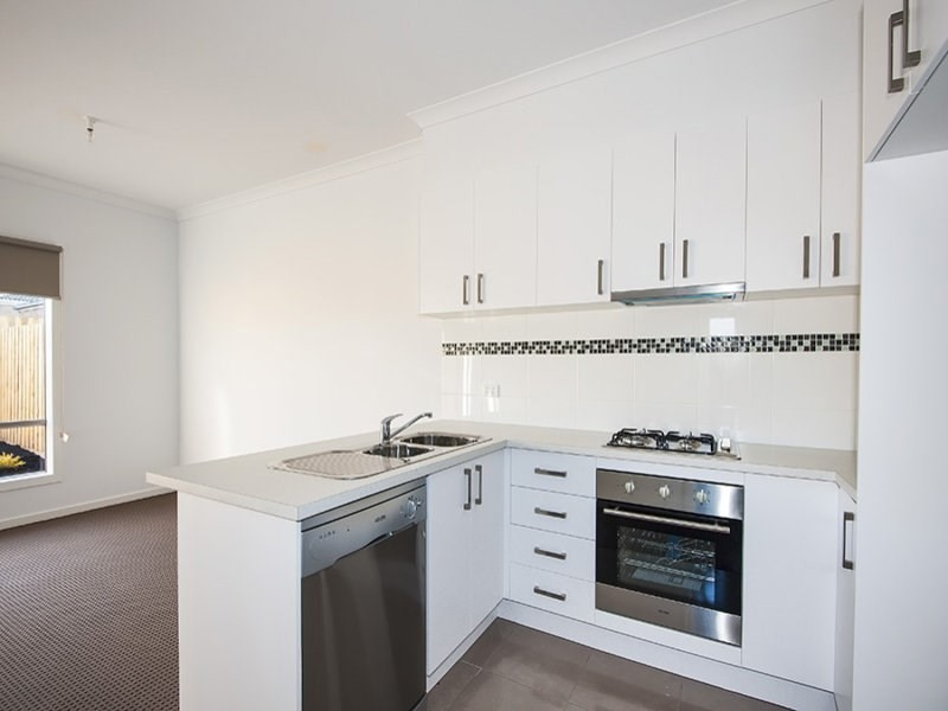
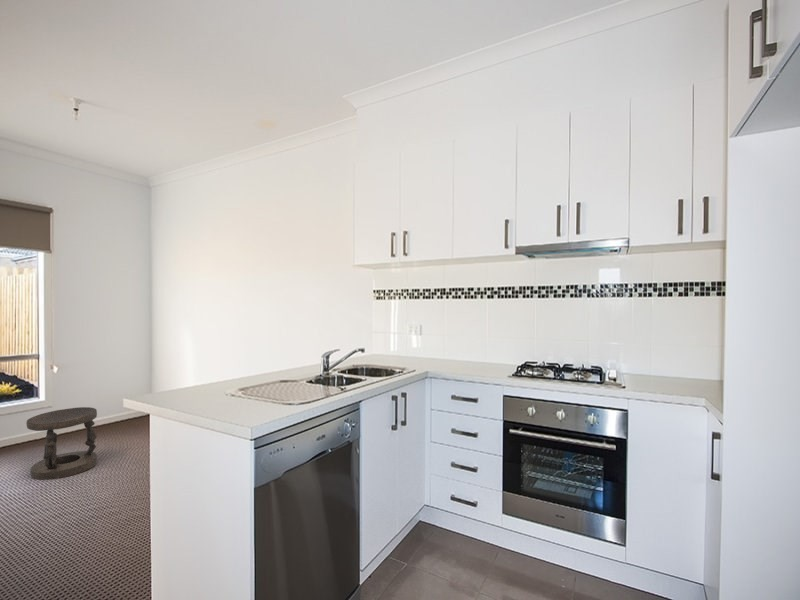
+ stool [25,406,98,481]
